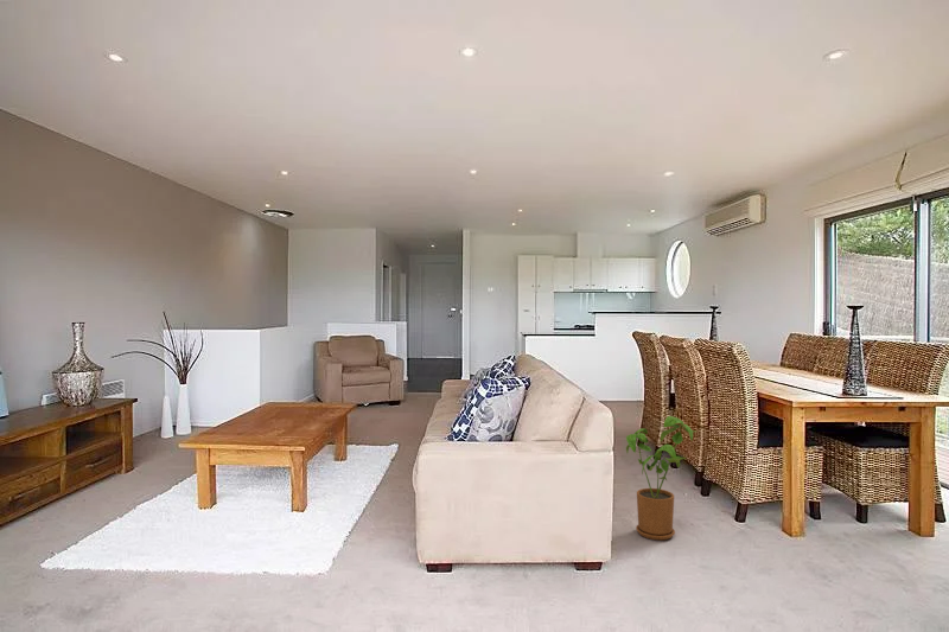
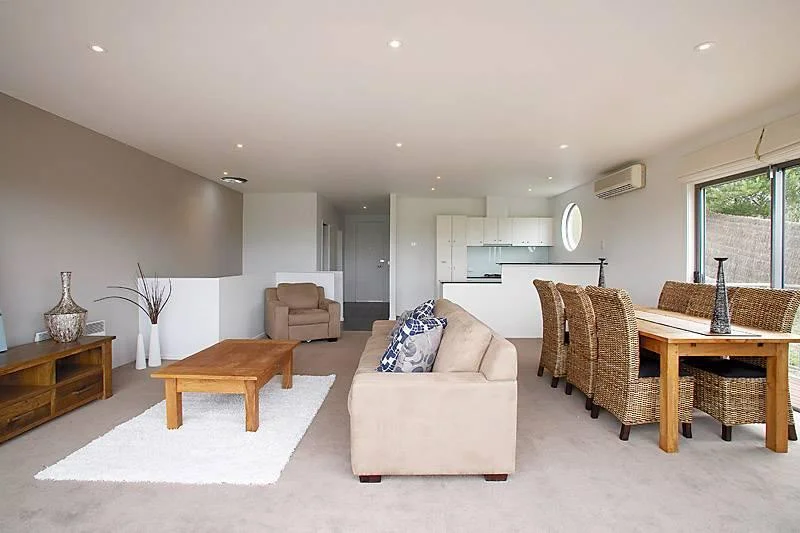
- house plant [625,415,696,541]
